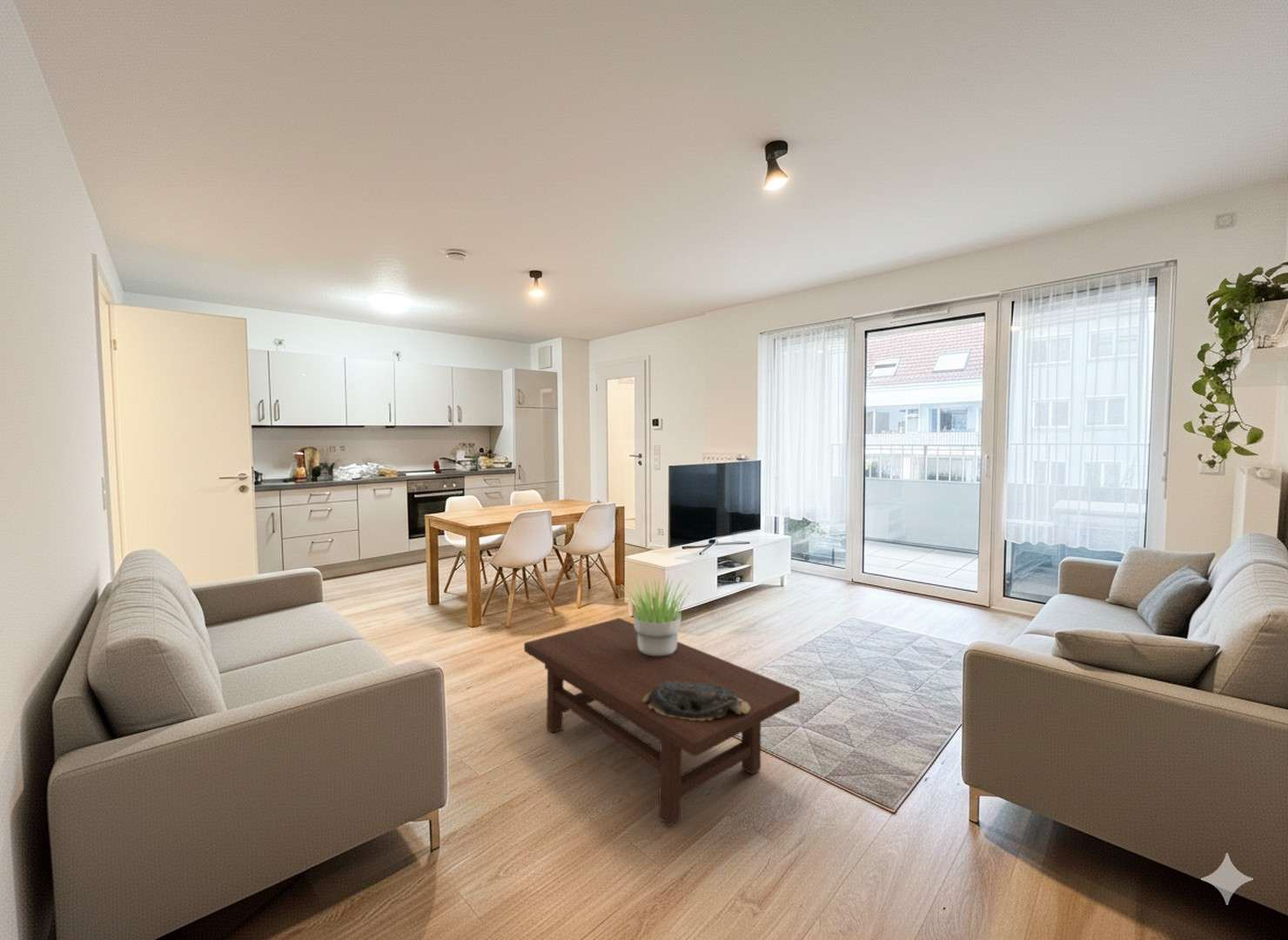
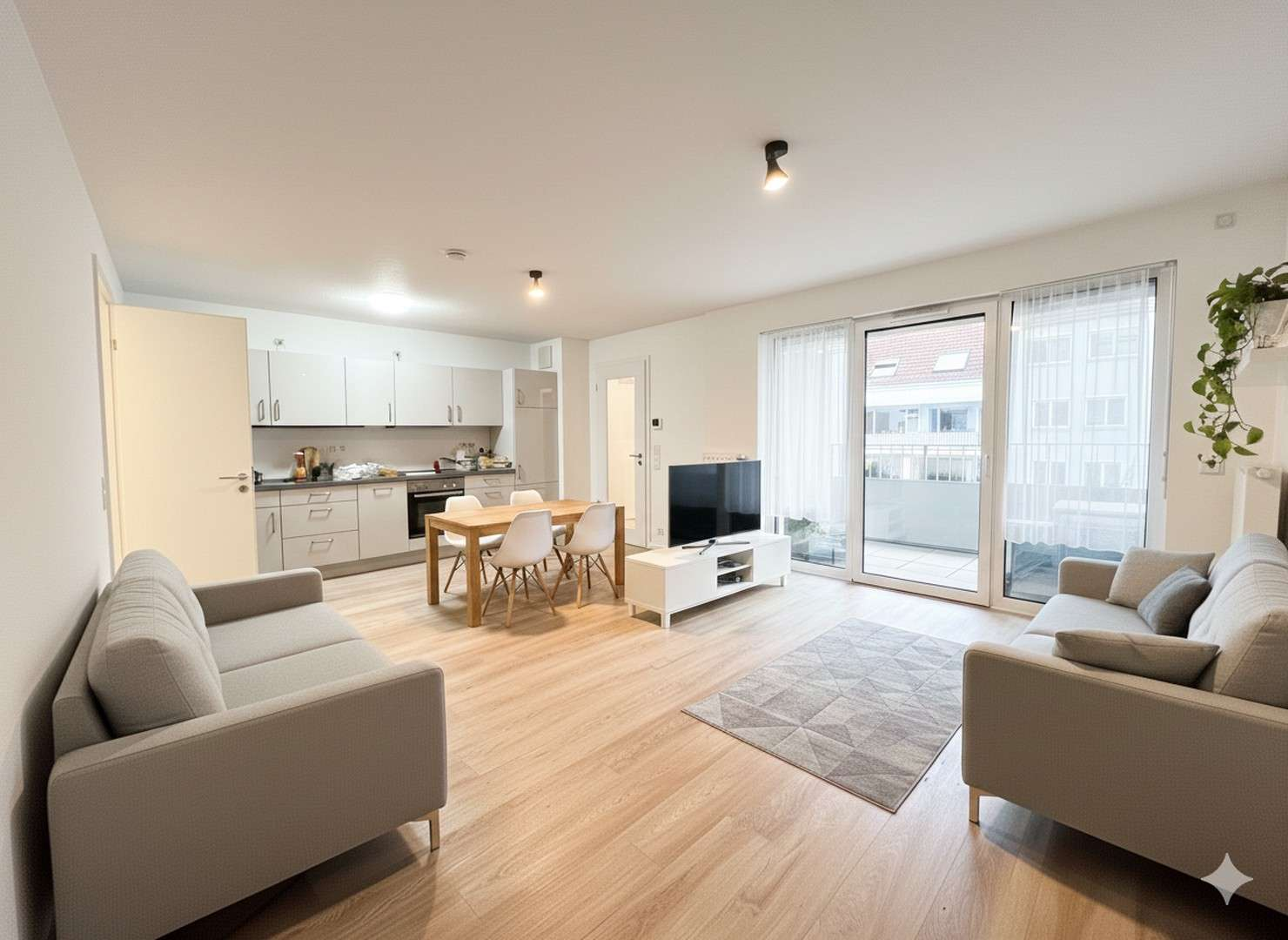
- decorative bowl [642,681,750,721]
- coffee table [523,617,801,827]
- potted plant [621,574,695,656]
